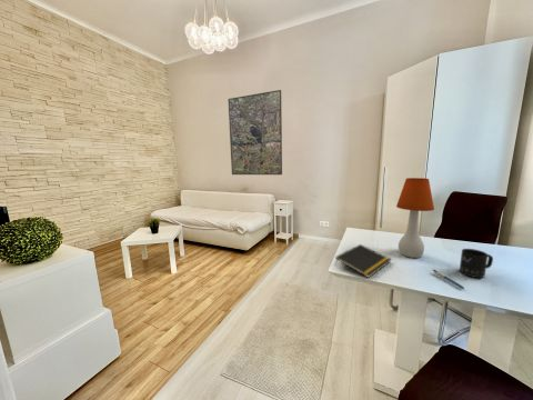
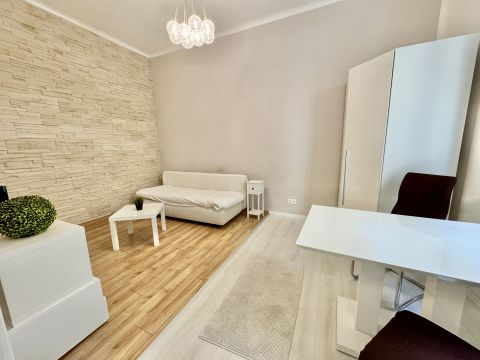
- mug [459,248,494,279]
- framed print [228,89,283,176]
- notepad [334,243,393,279]
- table lamp [395,177,435,259]
- pen [432,269,465,290]
